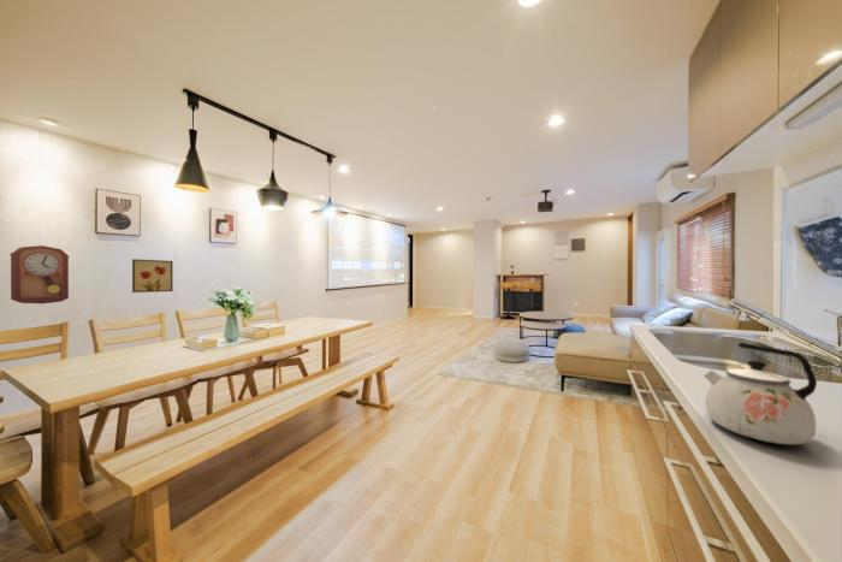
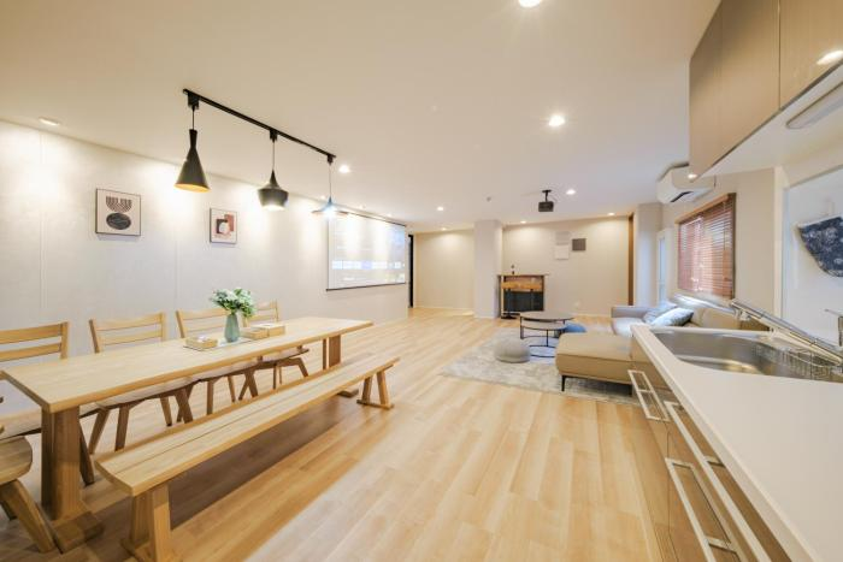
- kettle [702,342,818,446]
- pendulum clock [8,244,71,304]
- wall art [131,258,174,294]
